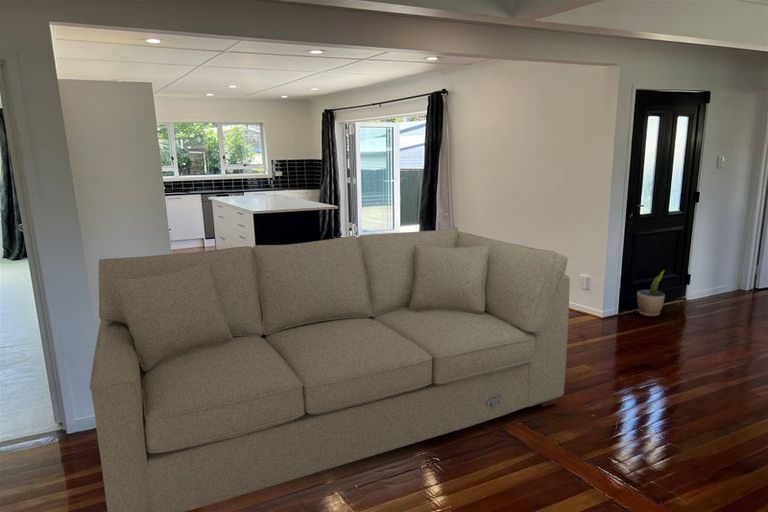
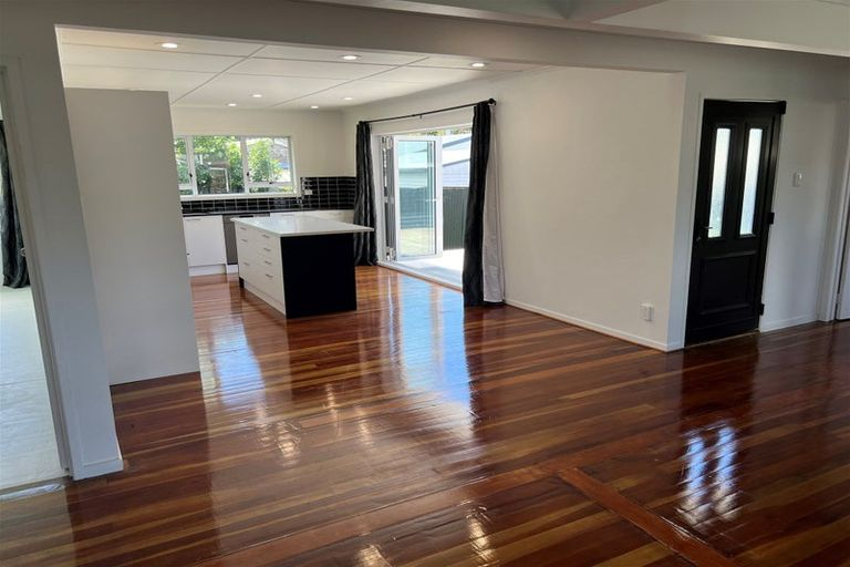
- potted plant [636,269,666,317]
- sofa [88,226,571,512]
